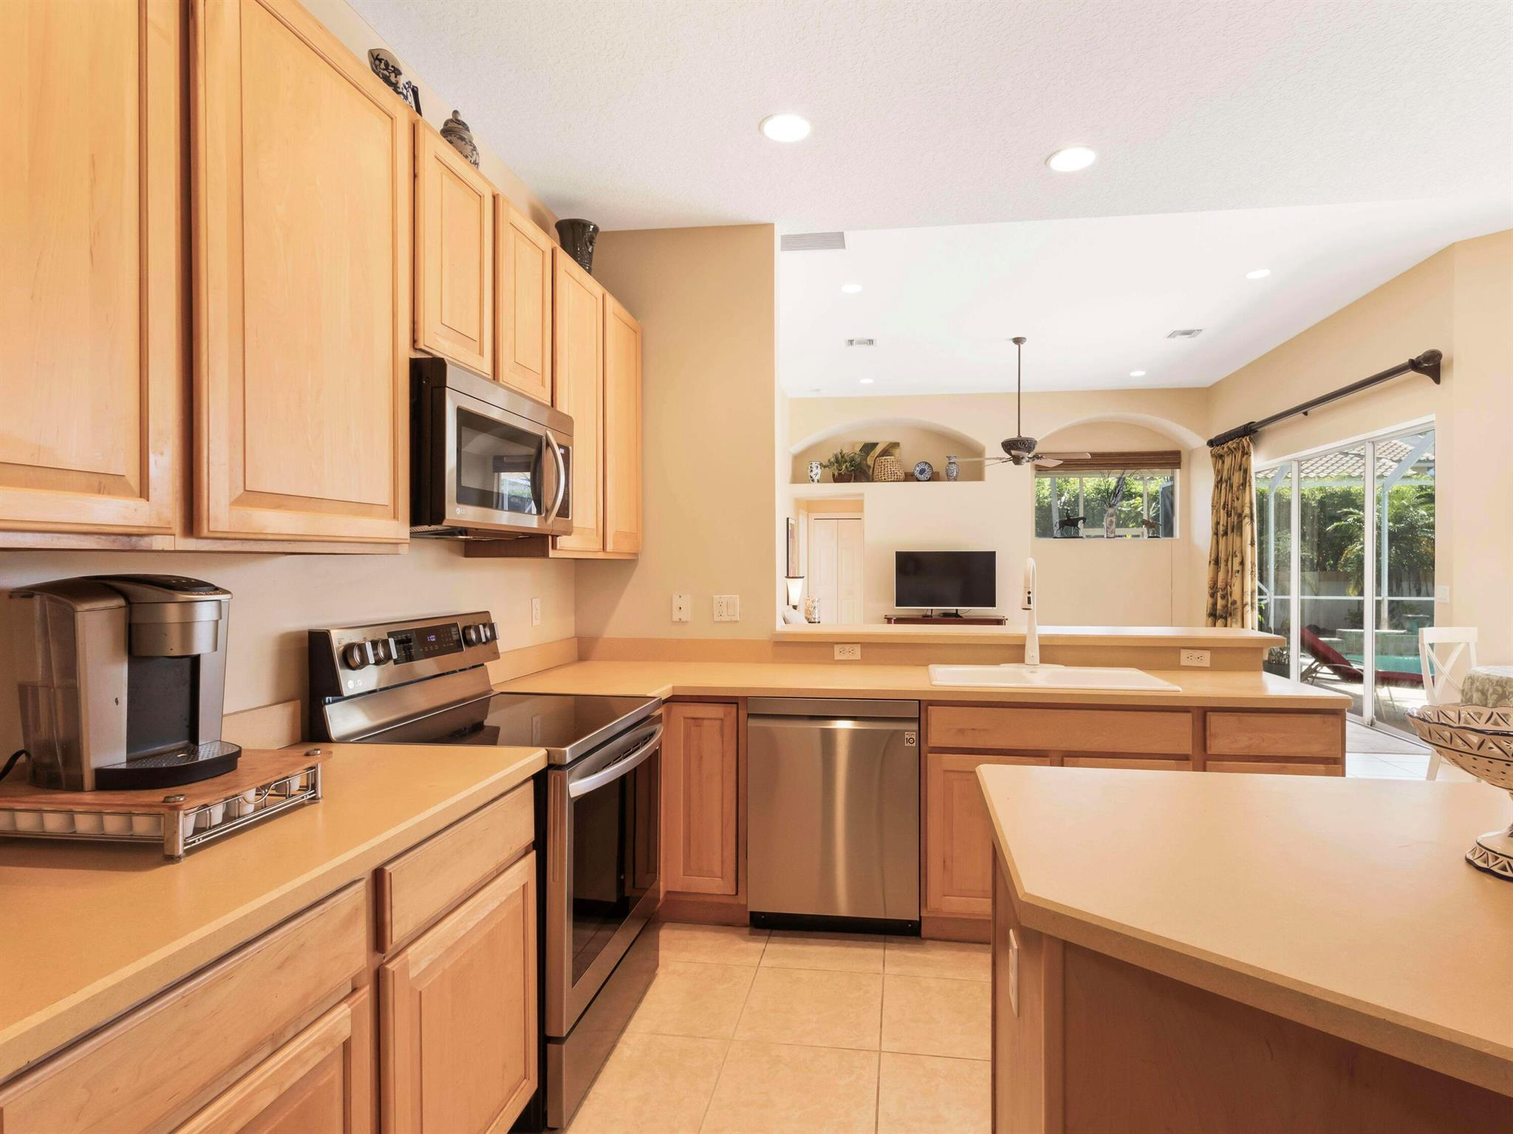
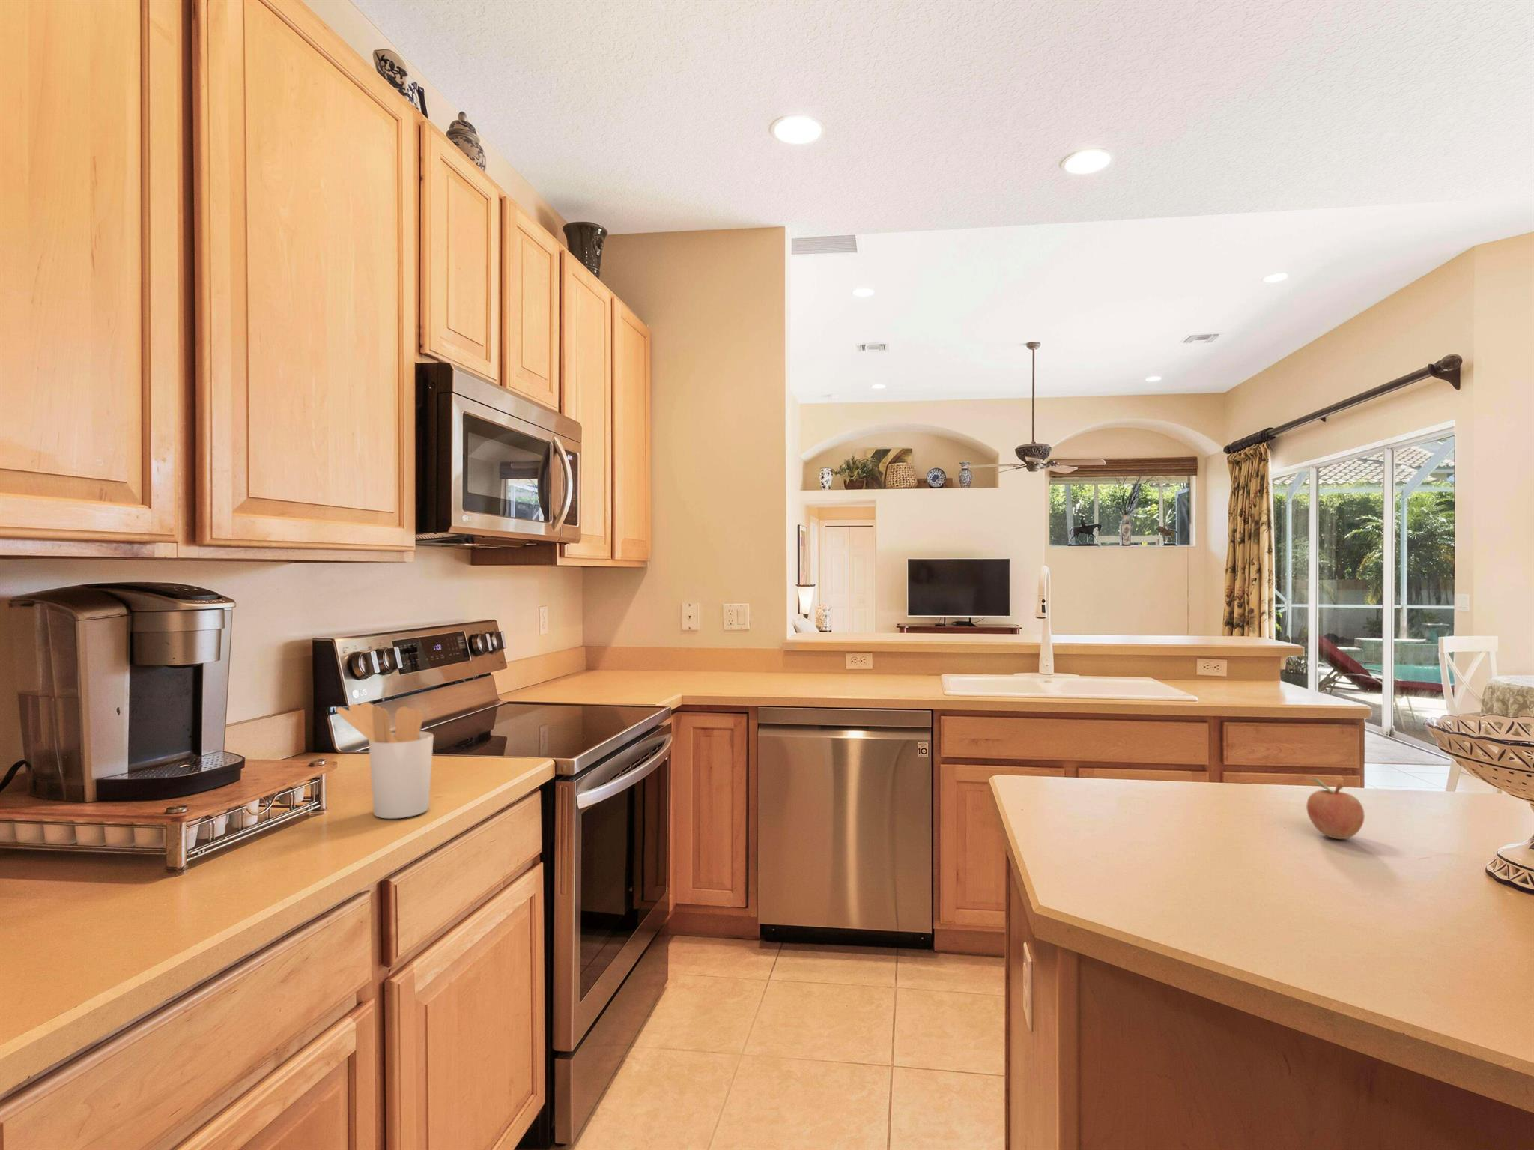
+ utensil holder [336,702,435,819]
+ fruit [1305,777,1365,840]
